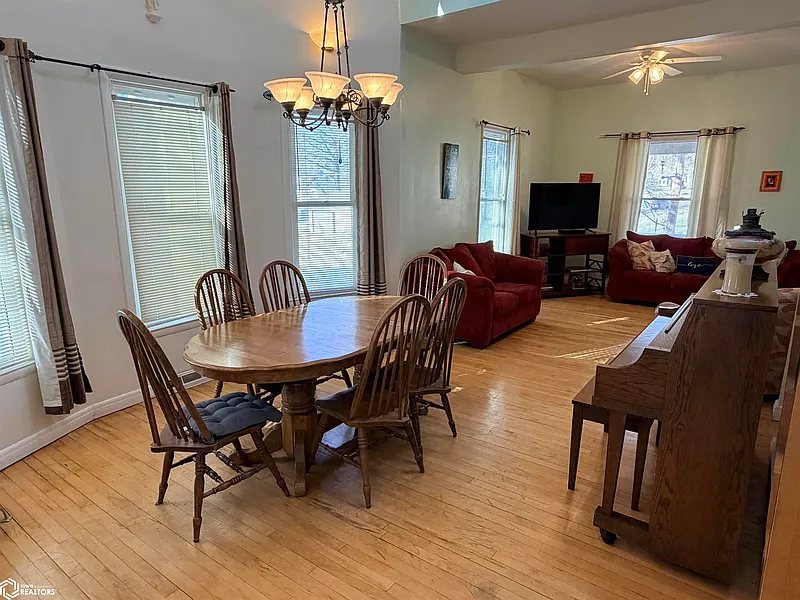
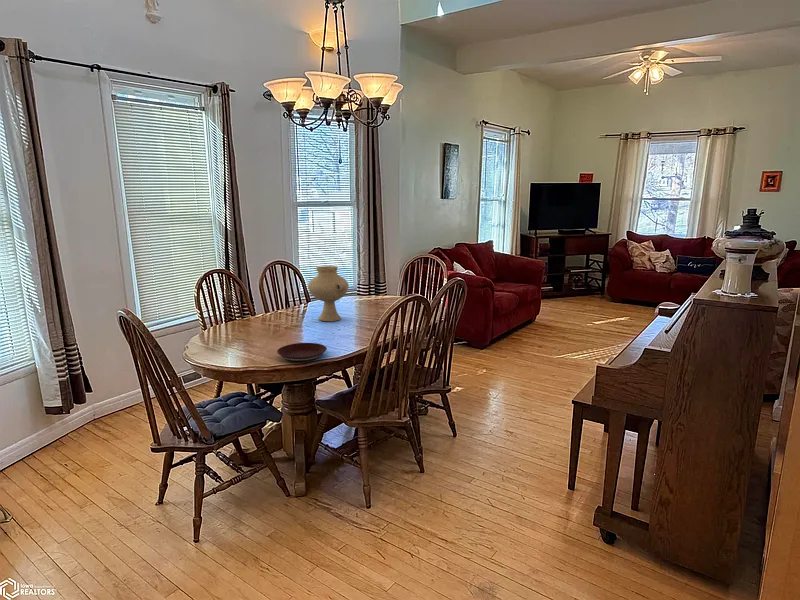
+ vase [307,265,350,322]
+ plate [276,342,328,363]
